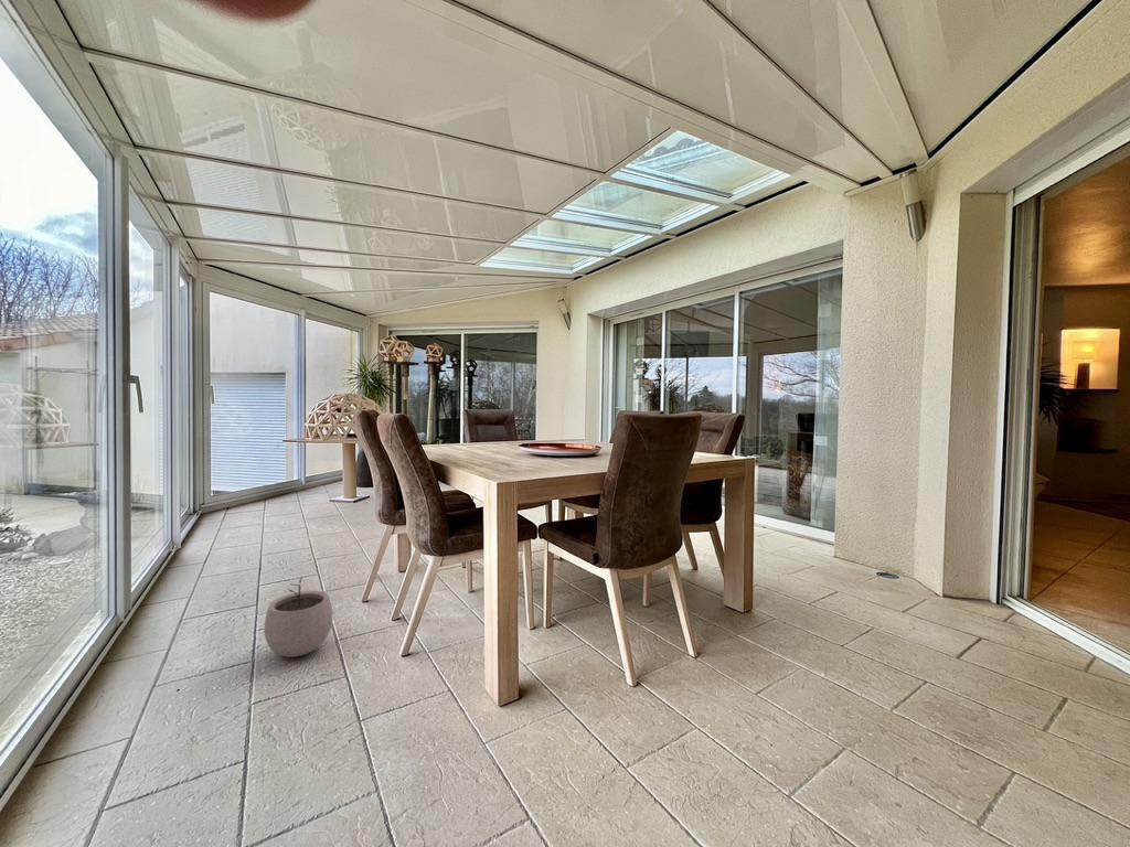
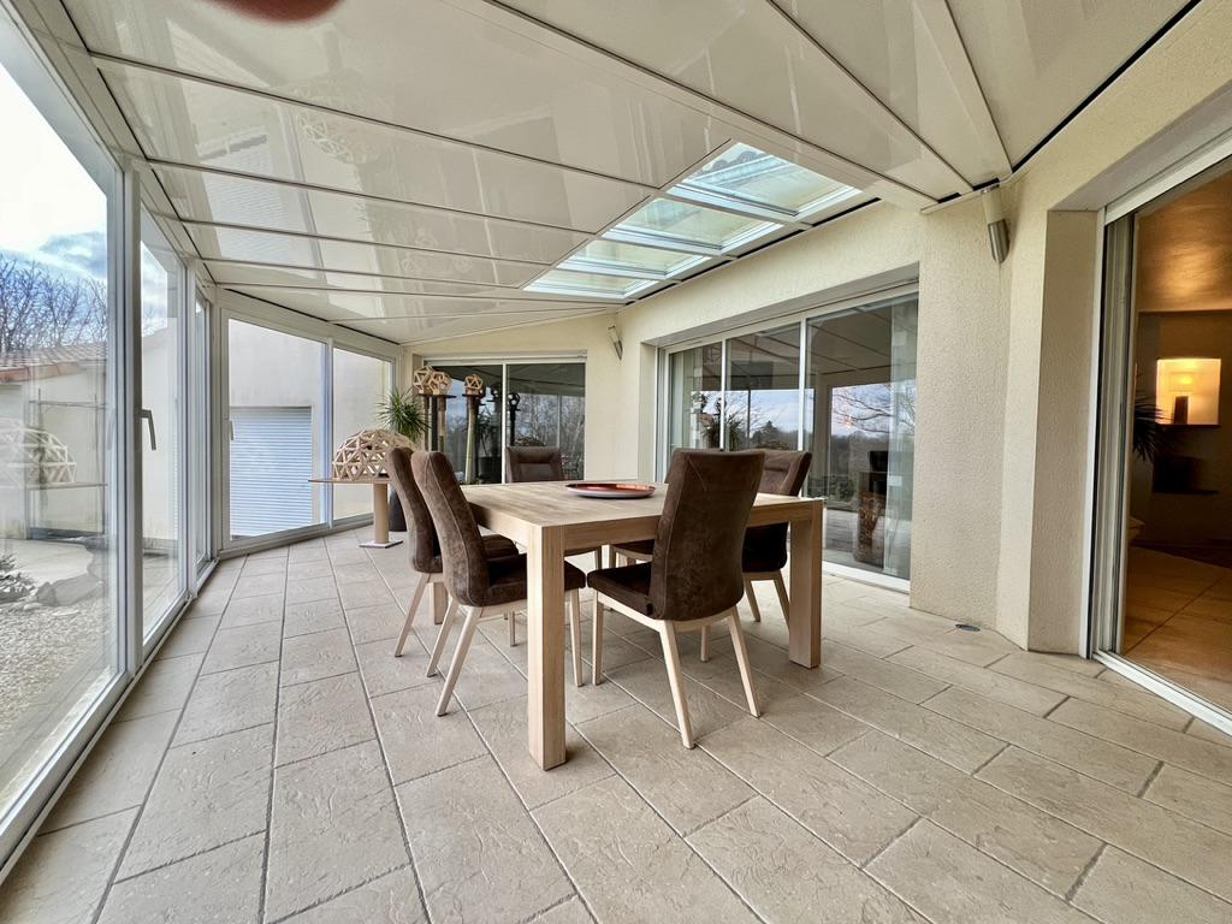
- plant pot [263,576,333,658]
